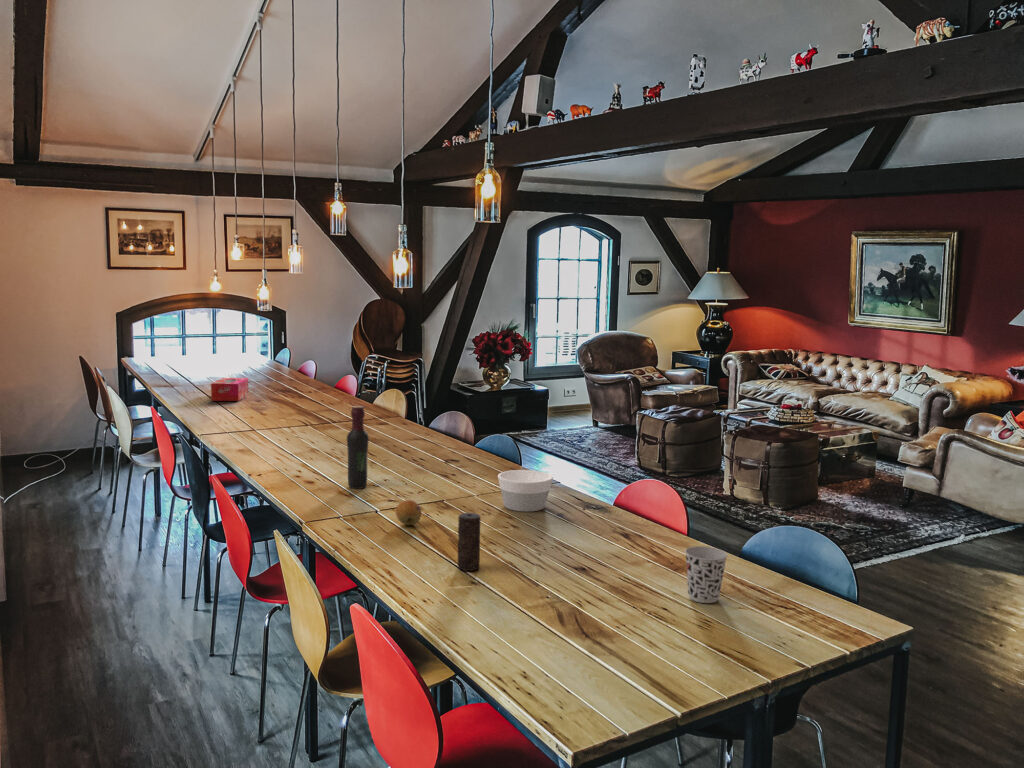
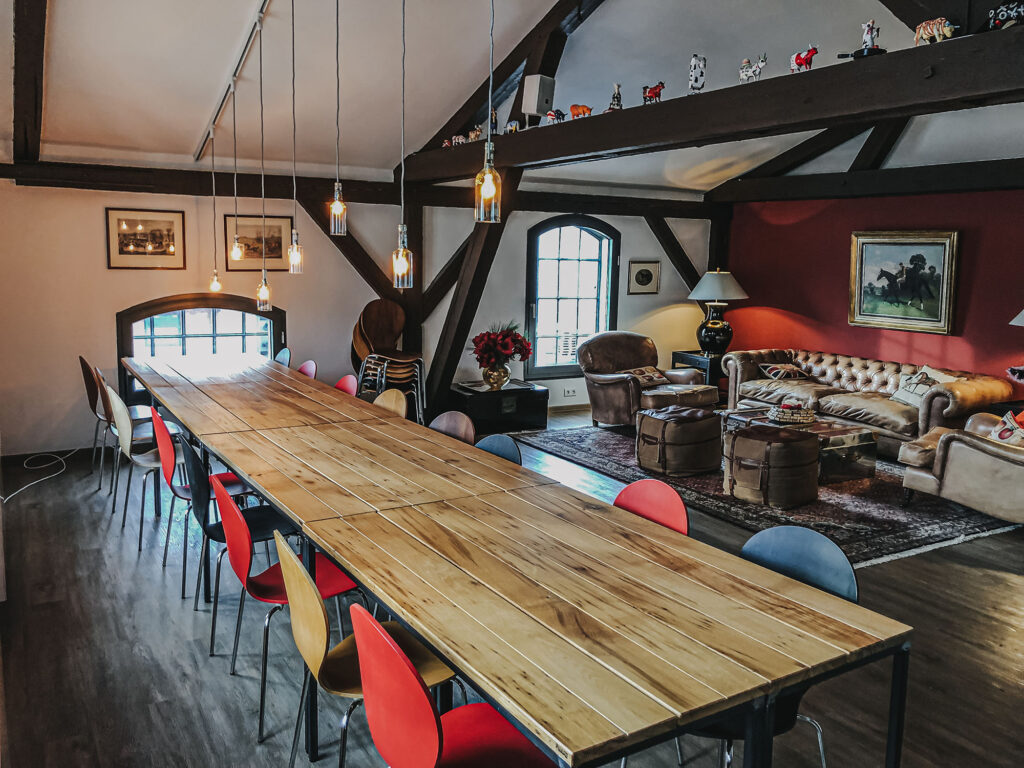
- candle [457,512,481,572]
- tissue box [210,377,249,402]
- wine bottle [346,405,370,490]
- cup [684,545,729,604]
- bowl [497,469,554,513]
- fruit [395,499,423,526]
